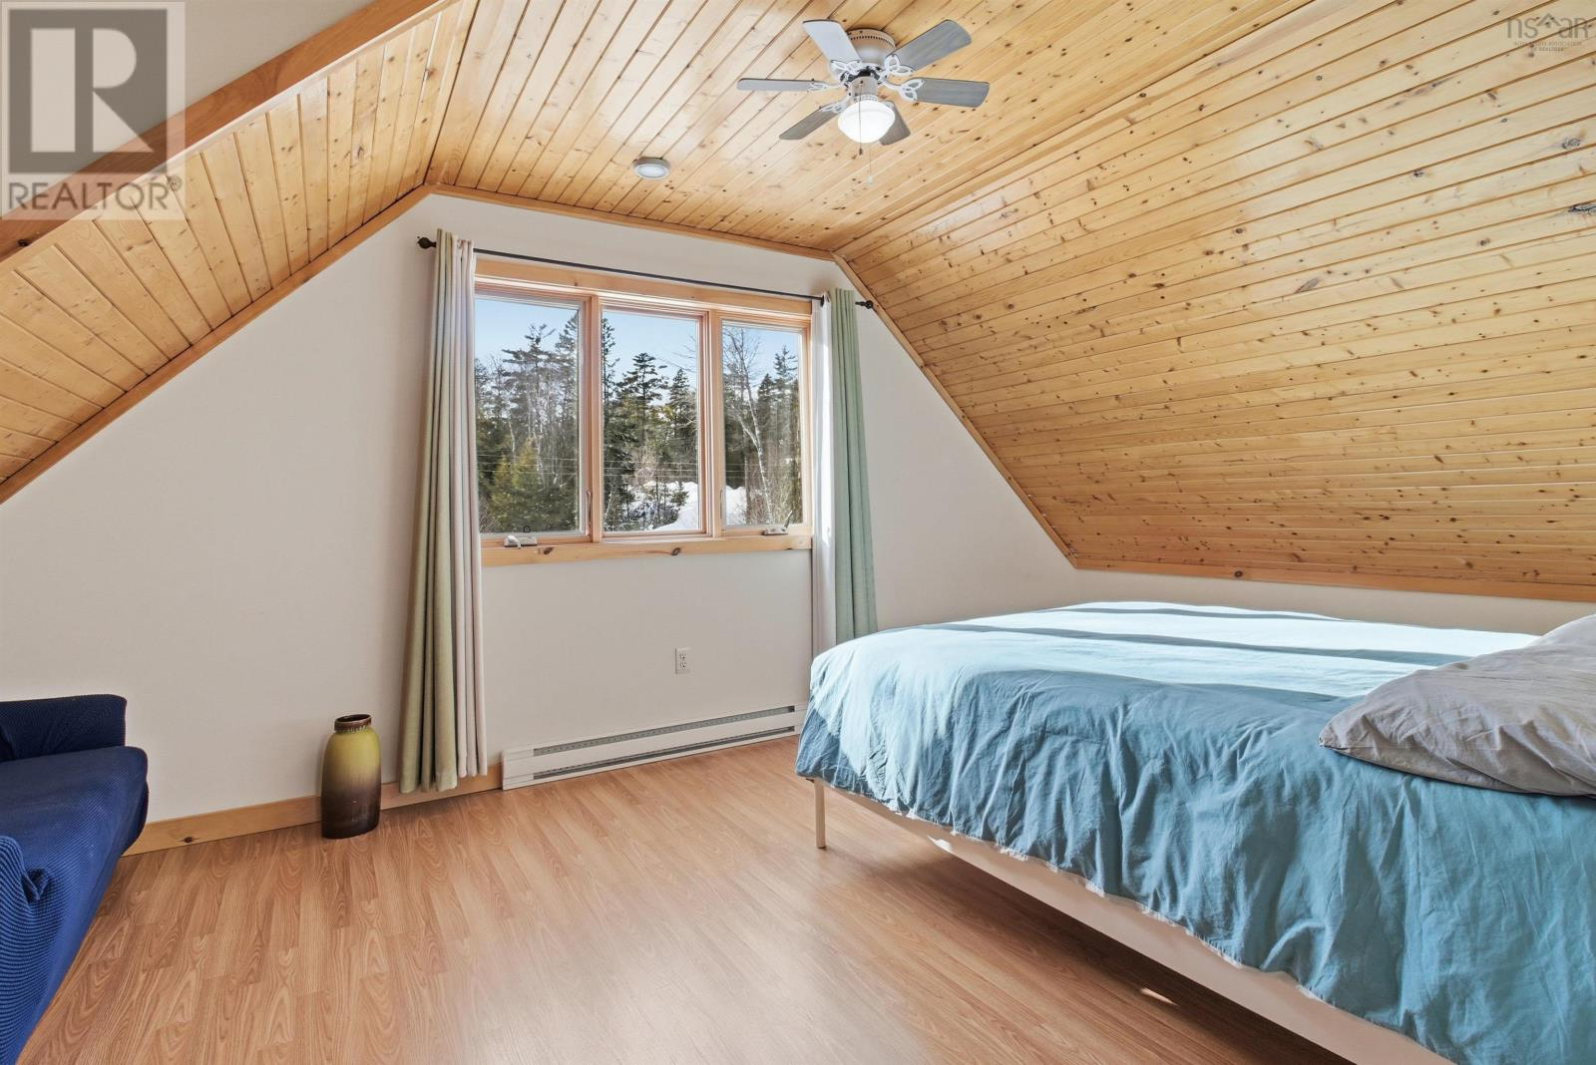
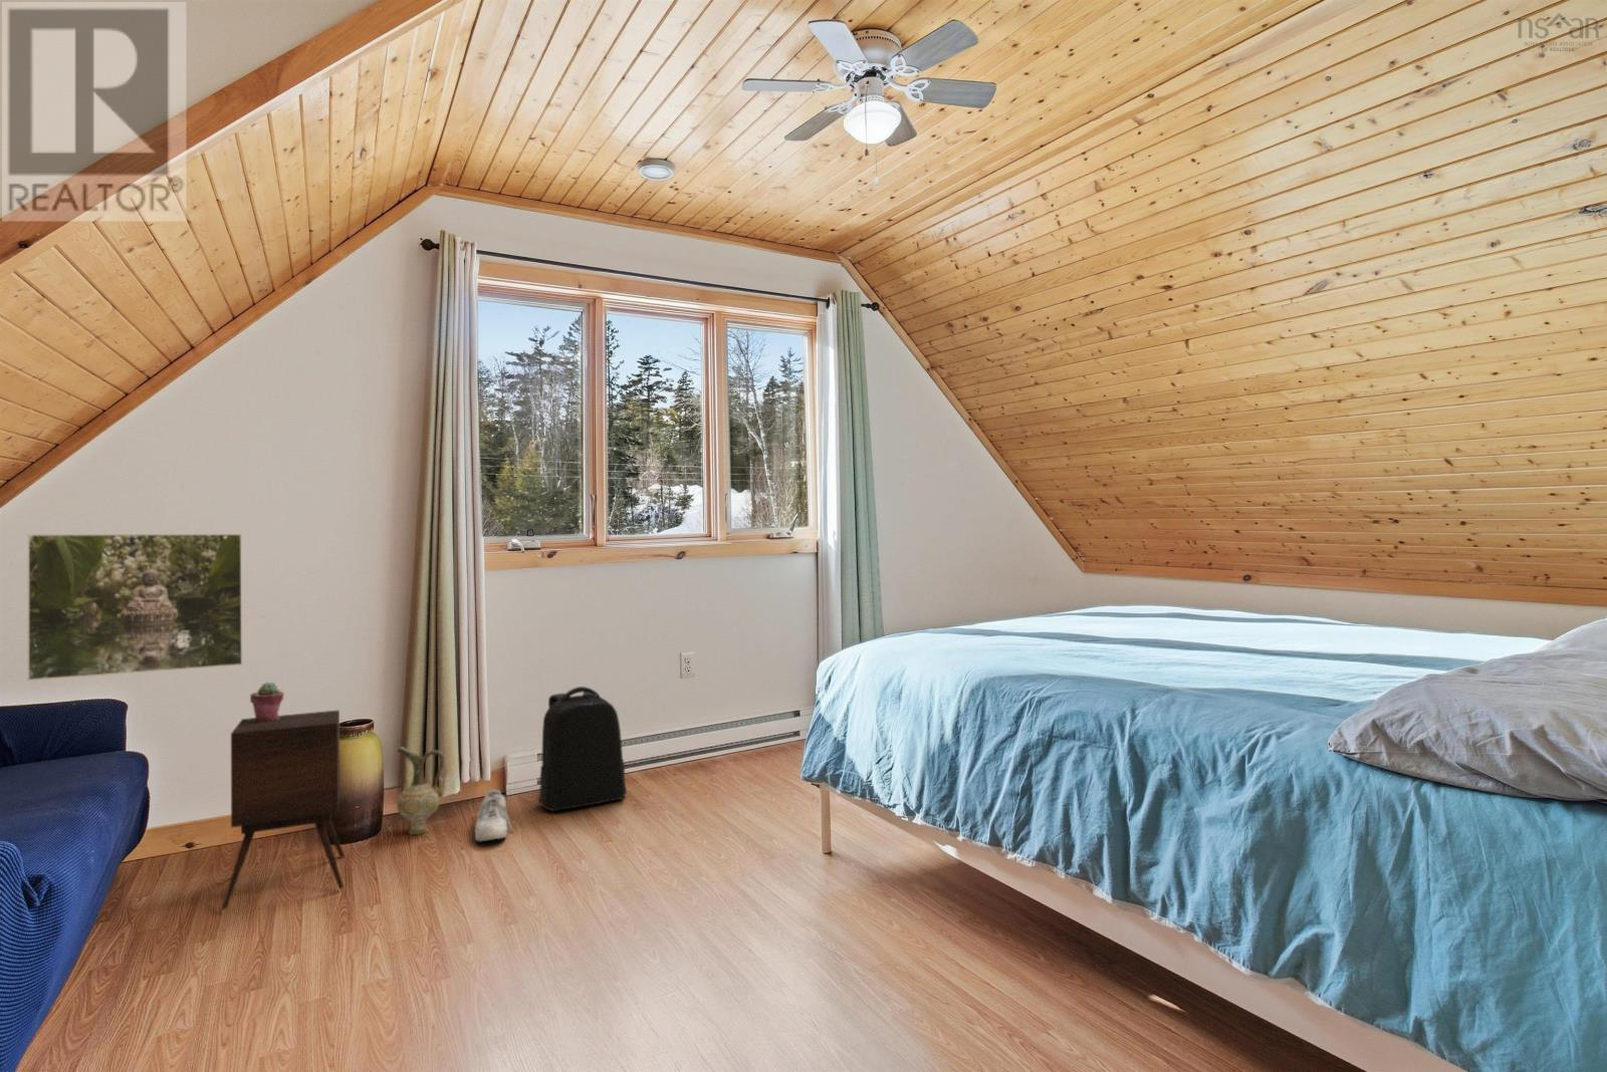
+ side table [221,708,346,910]
+ potted succulent [249,682,285,721]
+ ceramic jug [396,745,446,836]
+ shoe [474,788,515,843]
+ backpack [538,686,628,812]
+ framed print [26,532,244,682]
